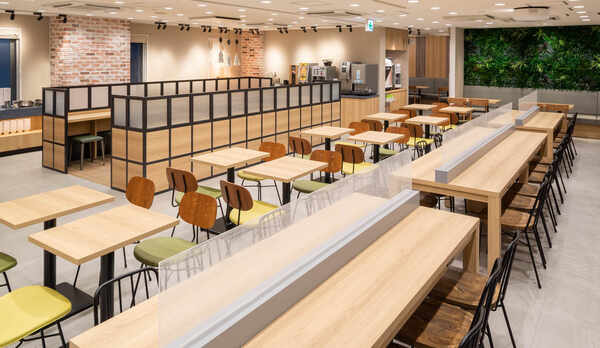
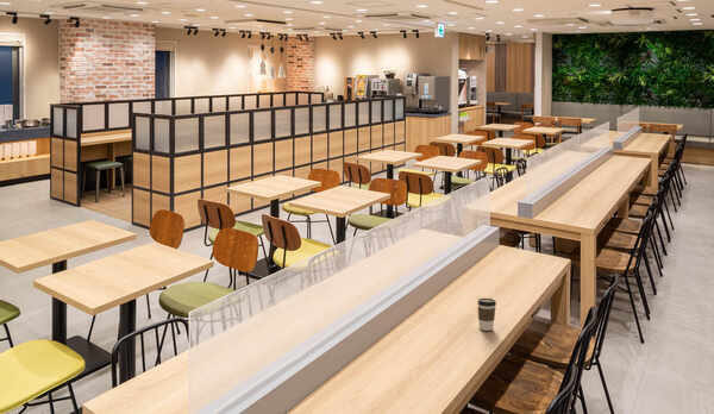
+ coffee cup [476,297,497,332]
